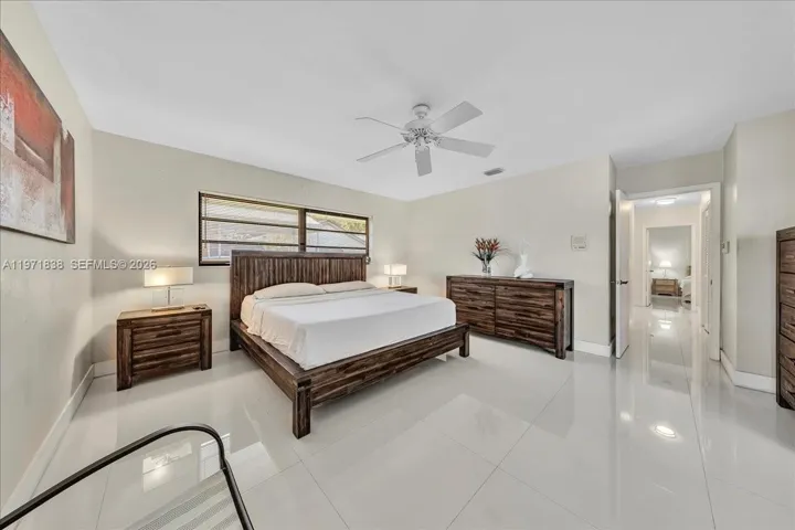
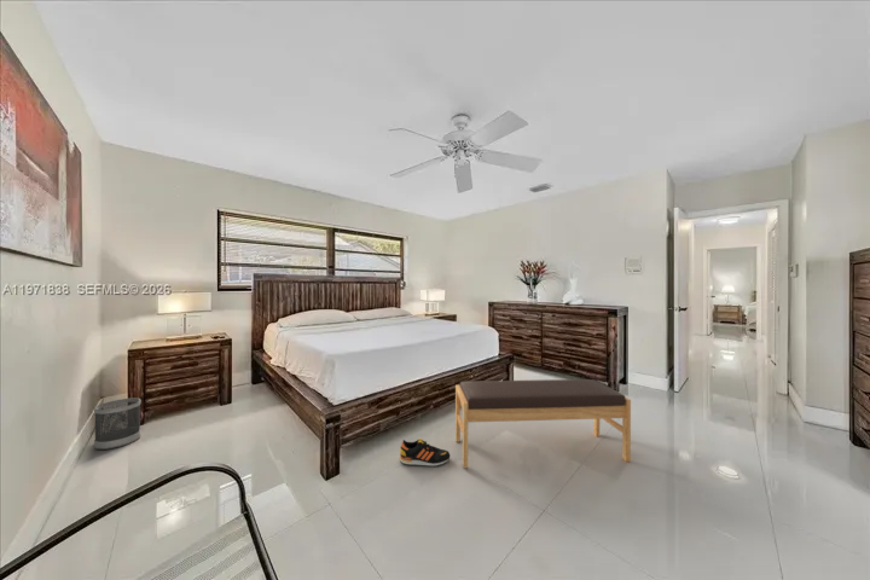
+ wastebasket [93,398,141,451]
+ shoe [399,437,451,468]
+ bench [454,378,632,469]
